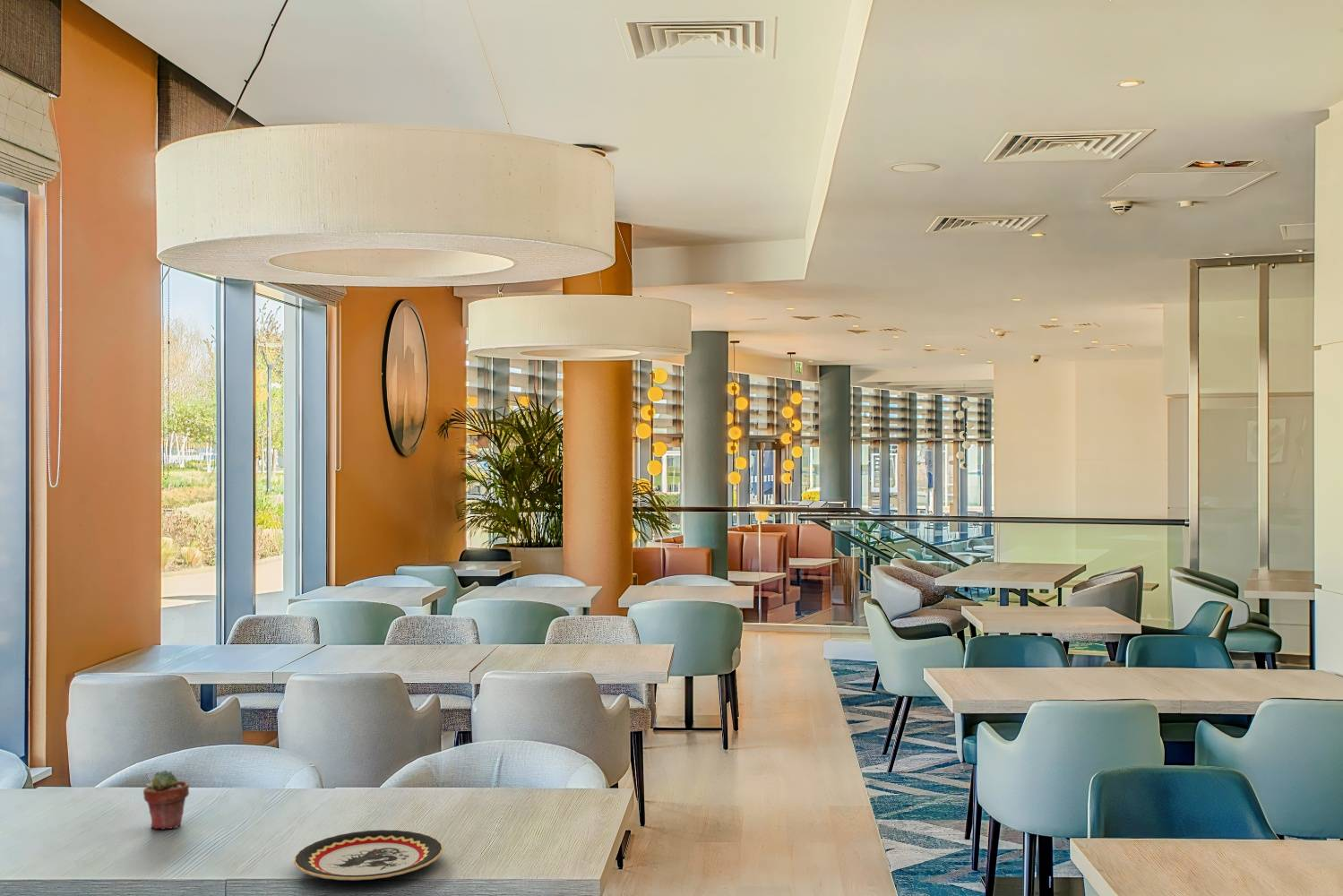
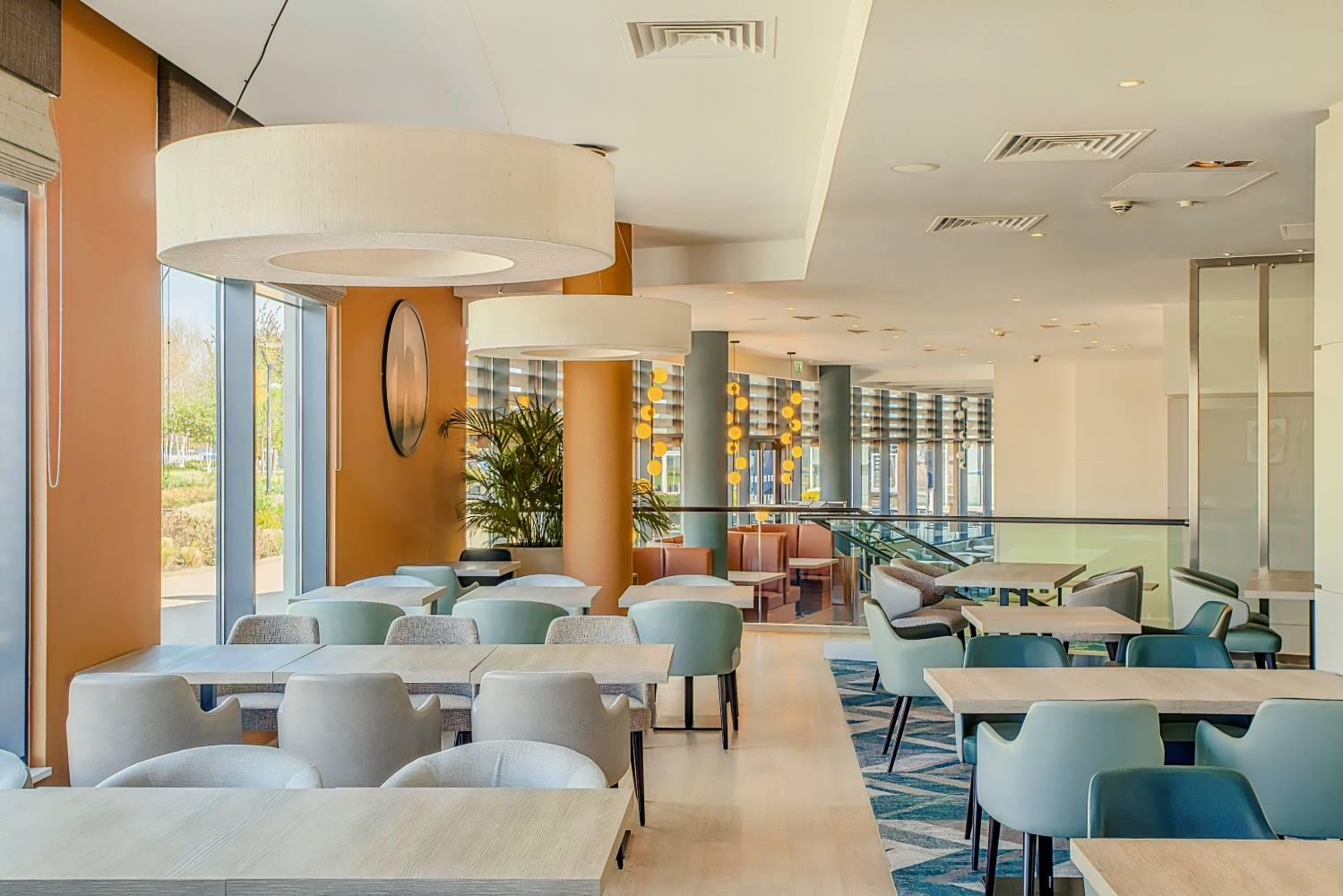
- plate [293,829,444,881]
- potted succulent [142,769,190,831]
